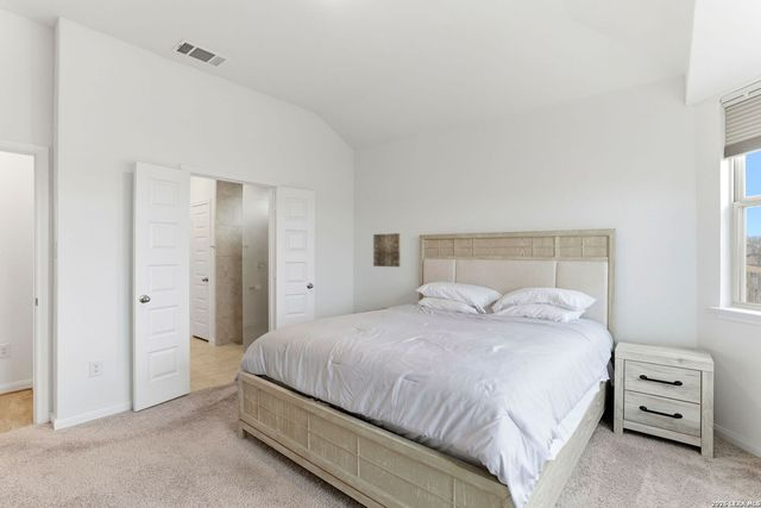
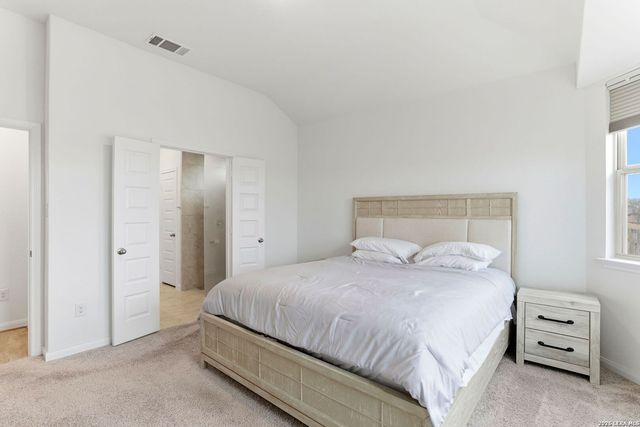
- wall art [372,232,402,268]
